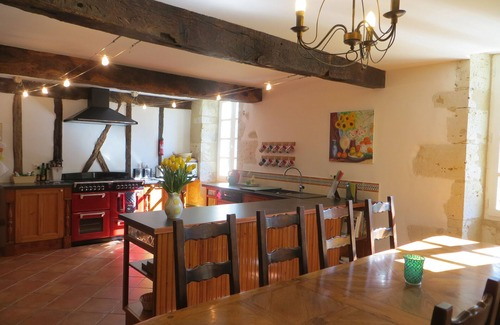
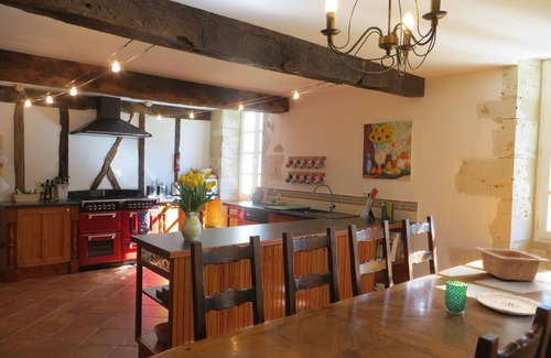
+ serving bowl [472,246,551,282]
+ plate [475,292,543,316]
